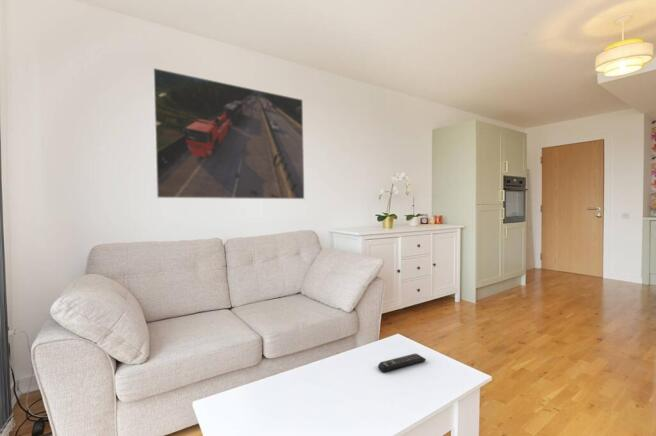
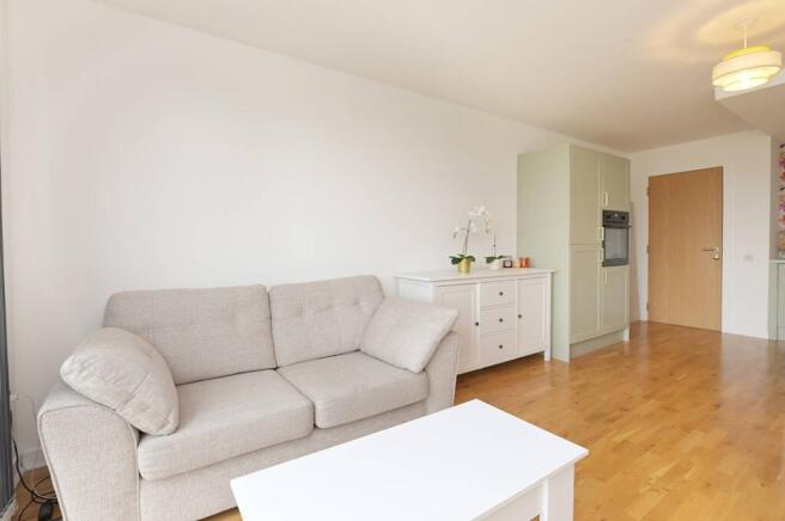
- remote control [377,352,427,373]
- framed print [152,67,305,200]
